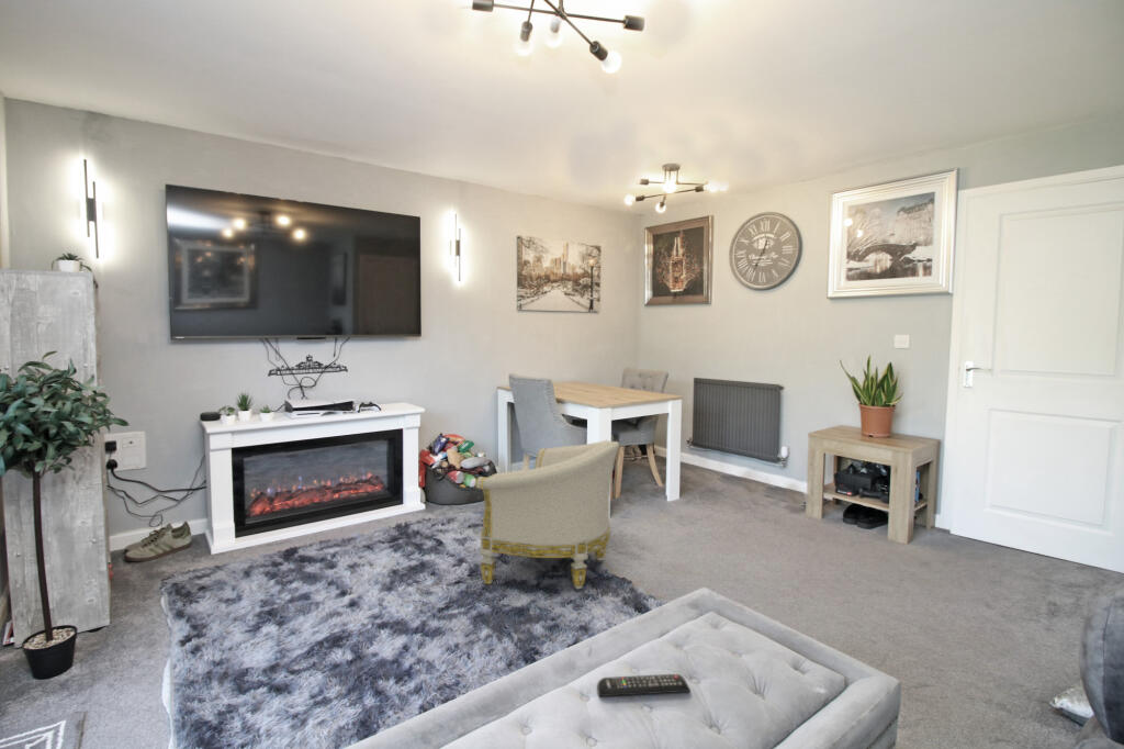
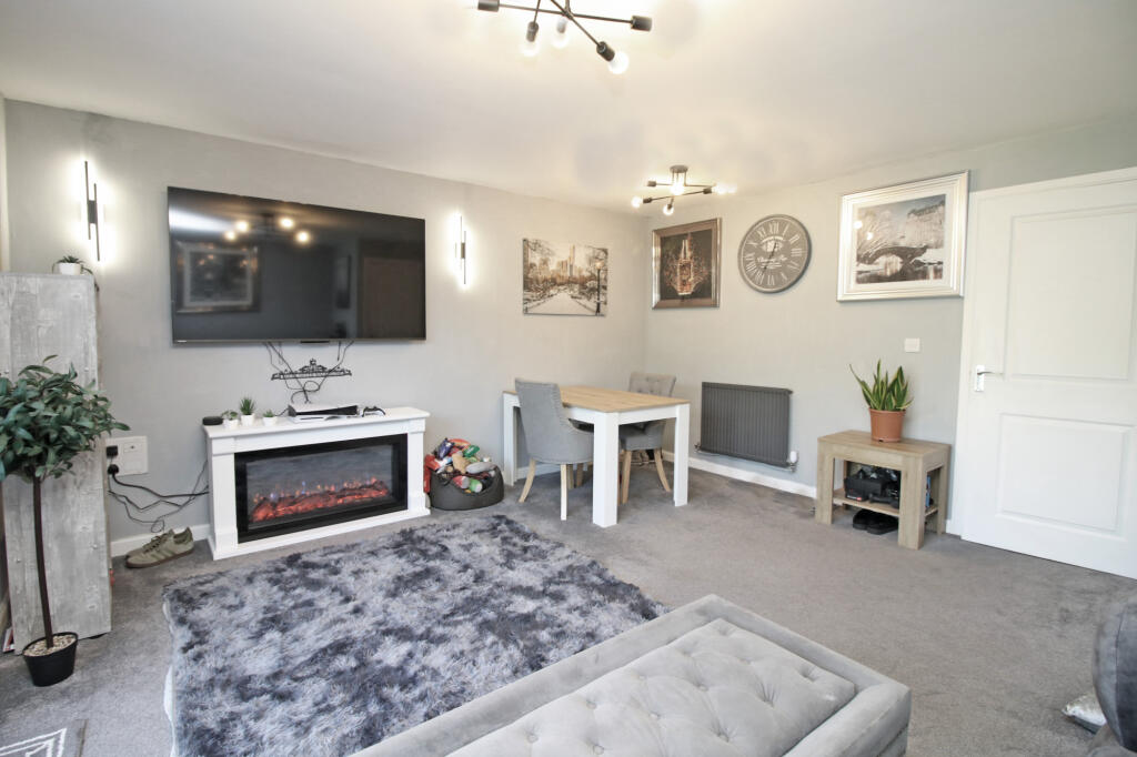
- remote control [596,673,692,697]
- armchair [474,439,620,590]
